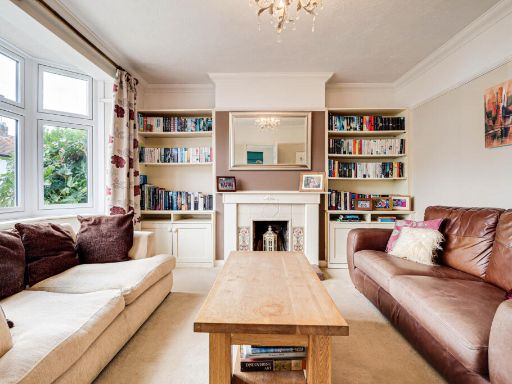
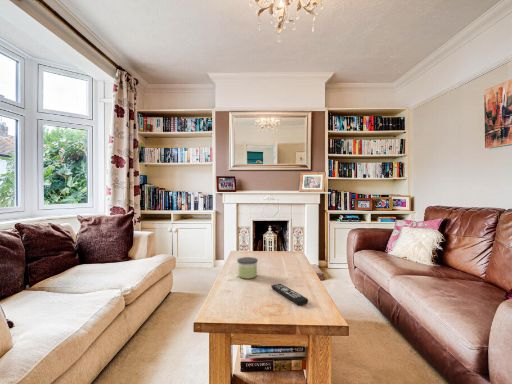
+ remote control [270,283,309,306]
+ candle [236,256,259,280]
